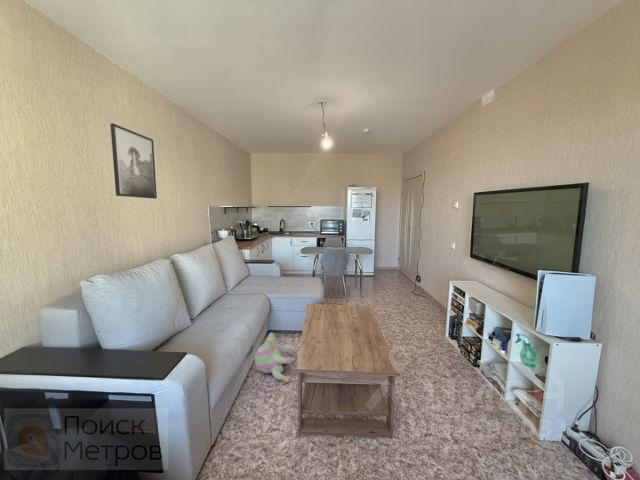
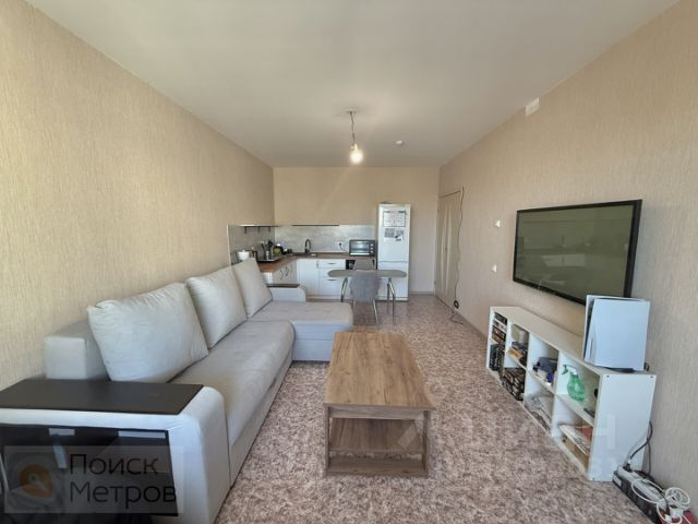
- plush toy [254,332,297,383]
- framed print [109,122,158,200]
